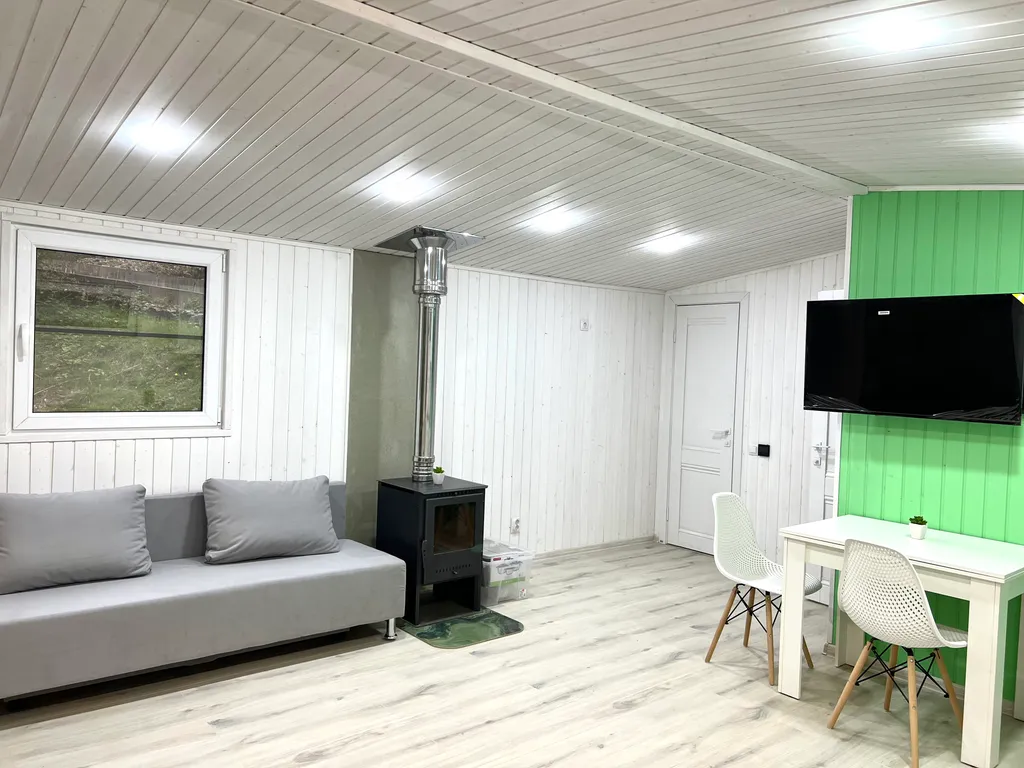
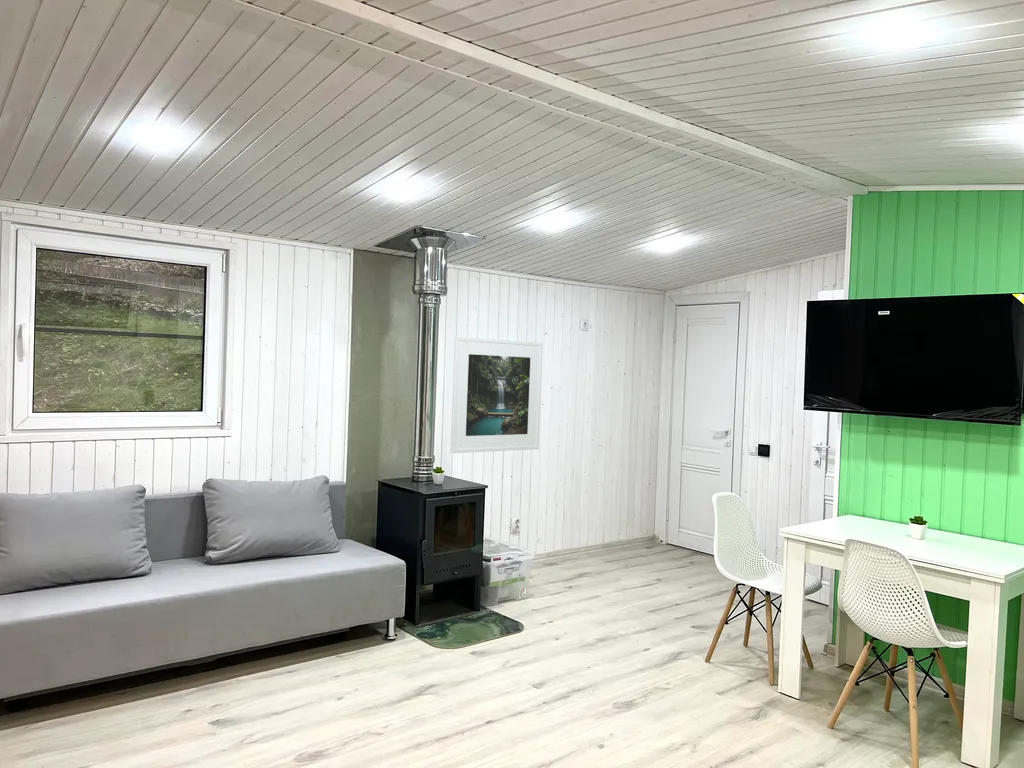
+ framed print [449,336,544,454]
